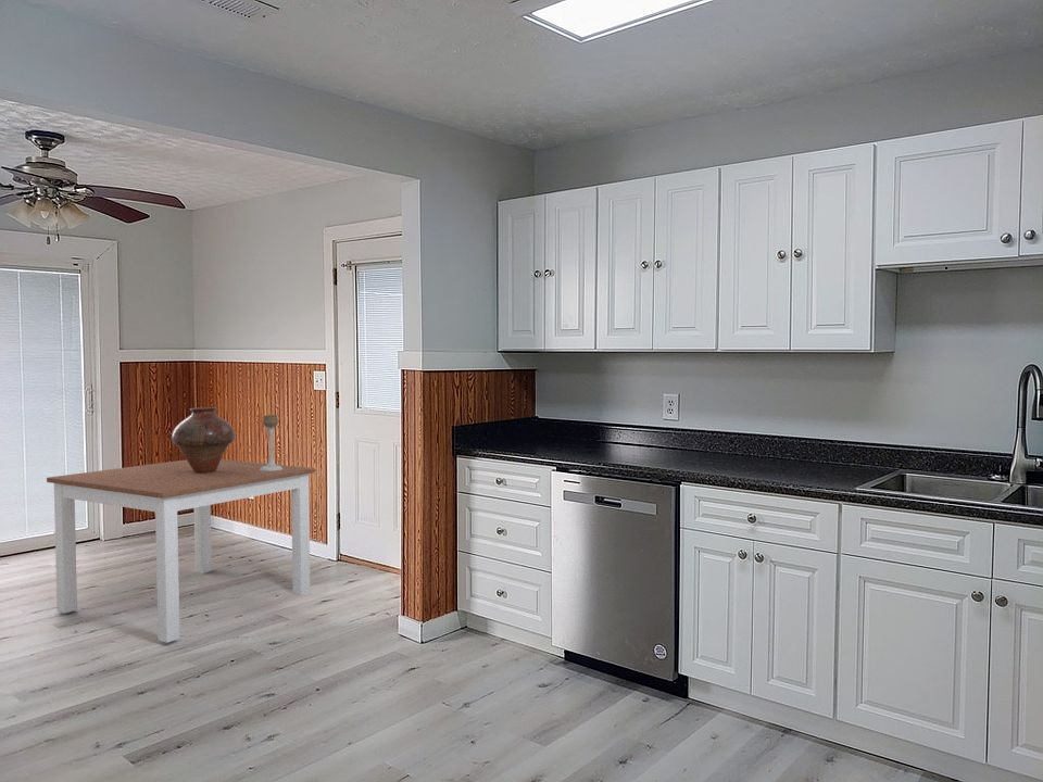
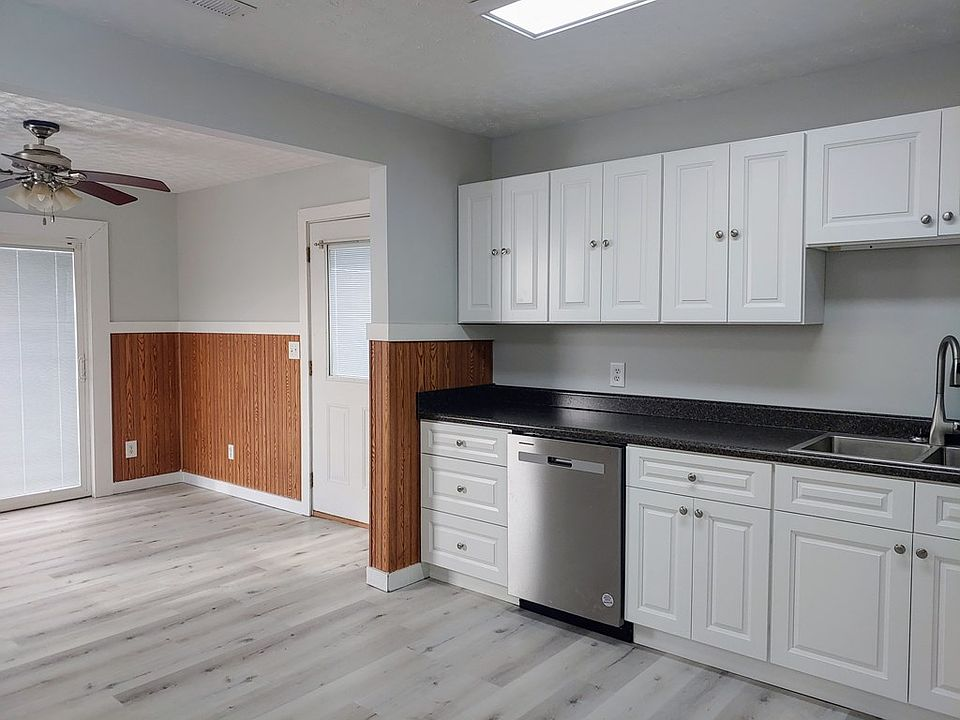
- dining table [46,458,316,644]
- vase [171,406,236,472]
- candle holder [260,414,282,471]
